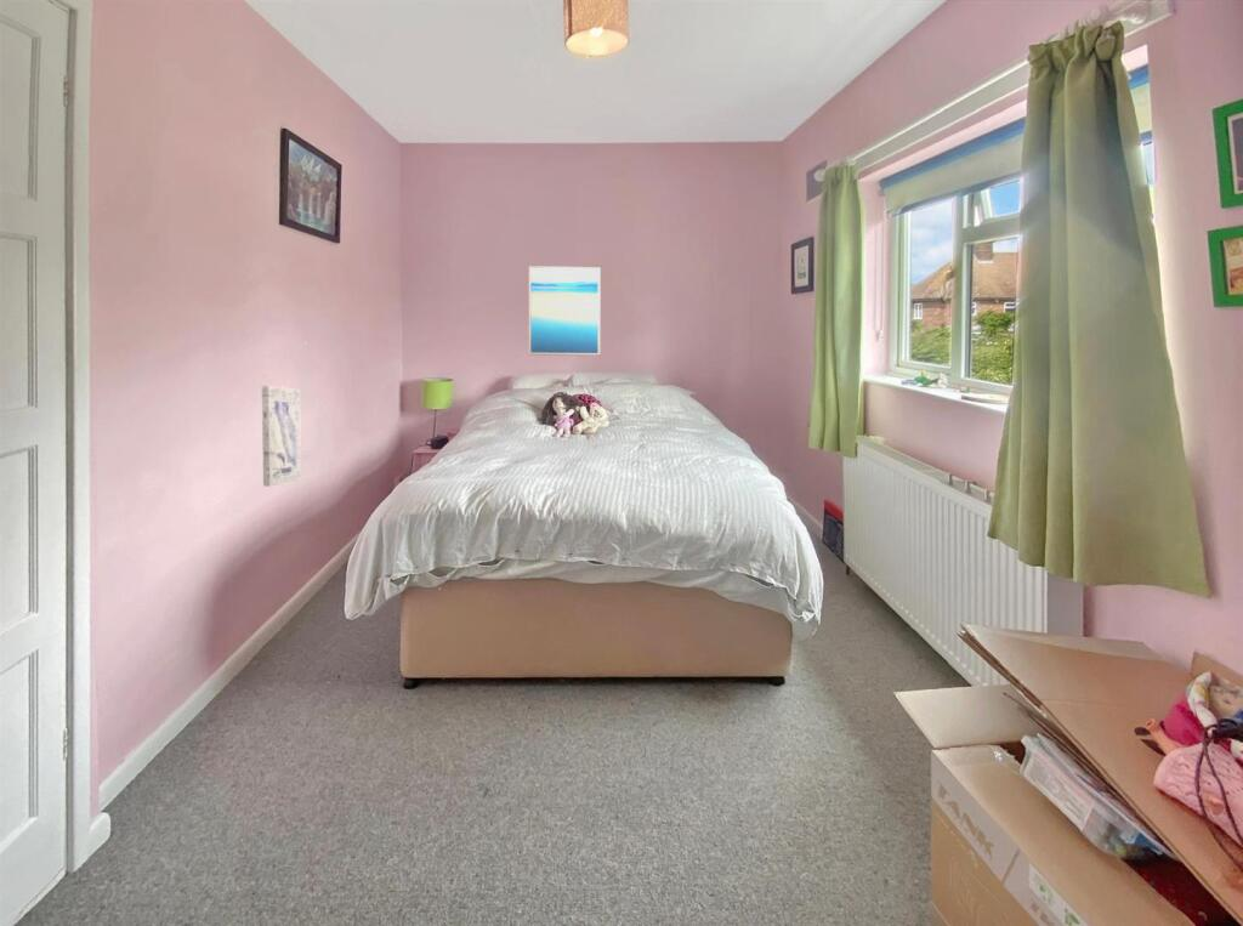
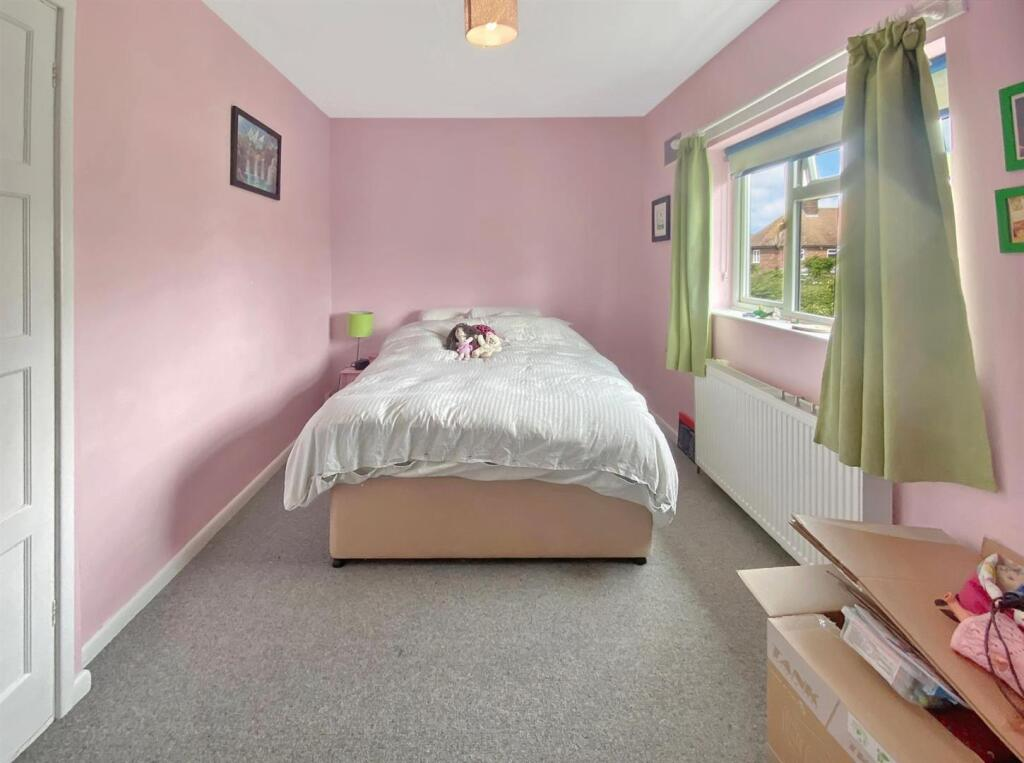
- wall art [261,385,302,488]
- wall art [528,265,602,357]
